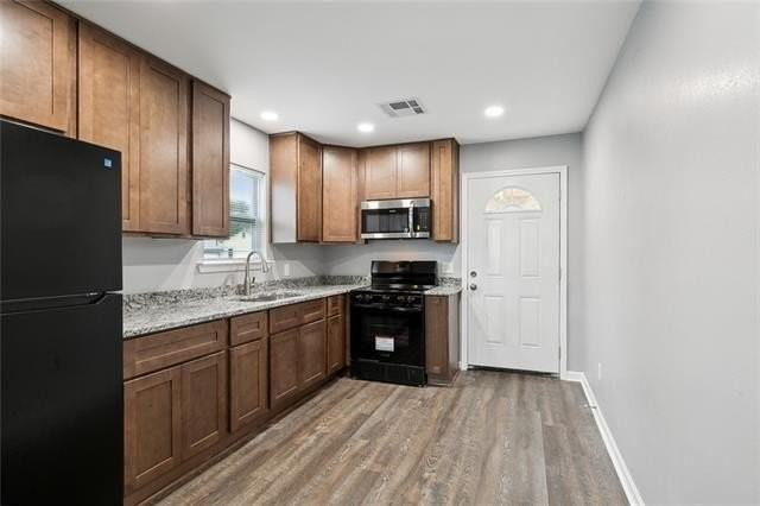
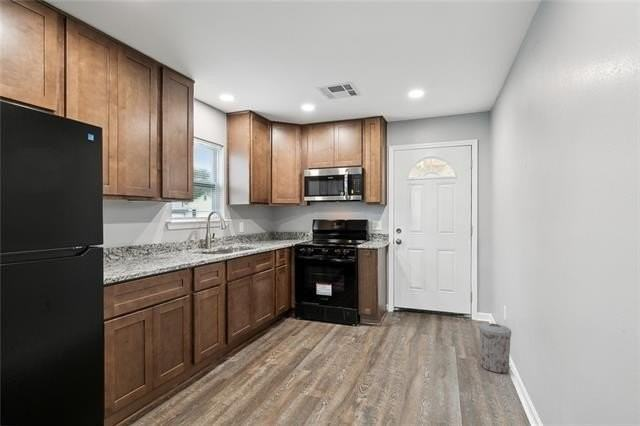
+ trash can [478,322,513,374]
